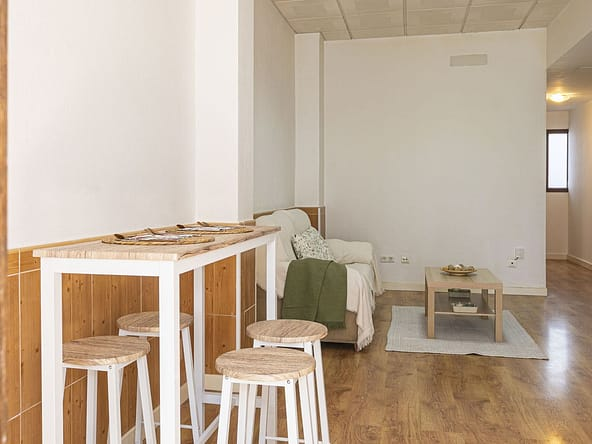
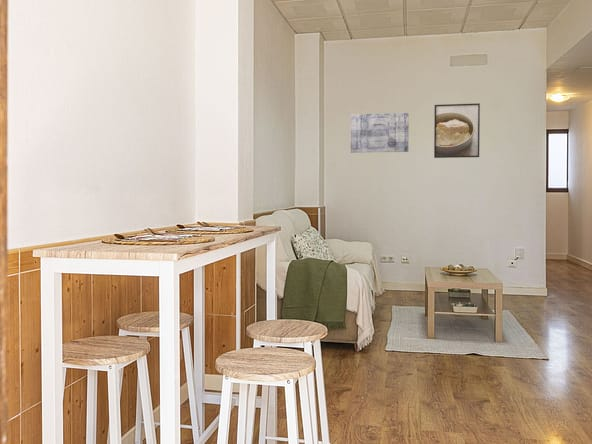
+ wall art [350,112,410,154]
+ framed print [433,102,481,159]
